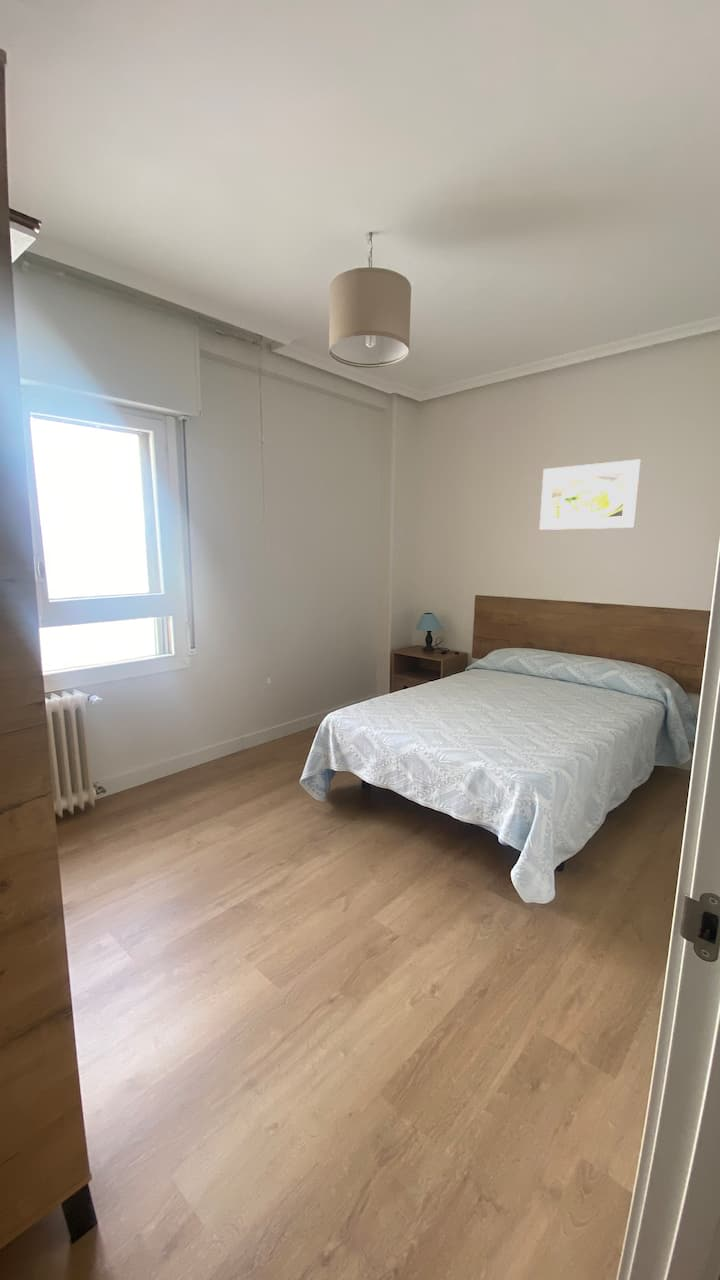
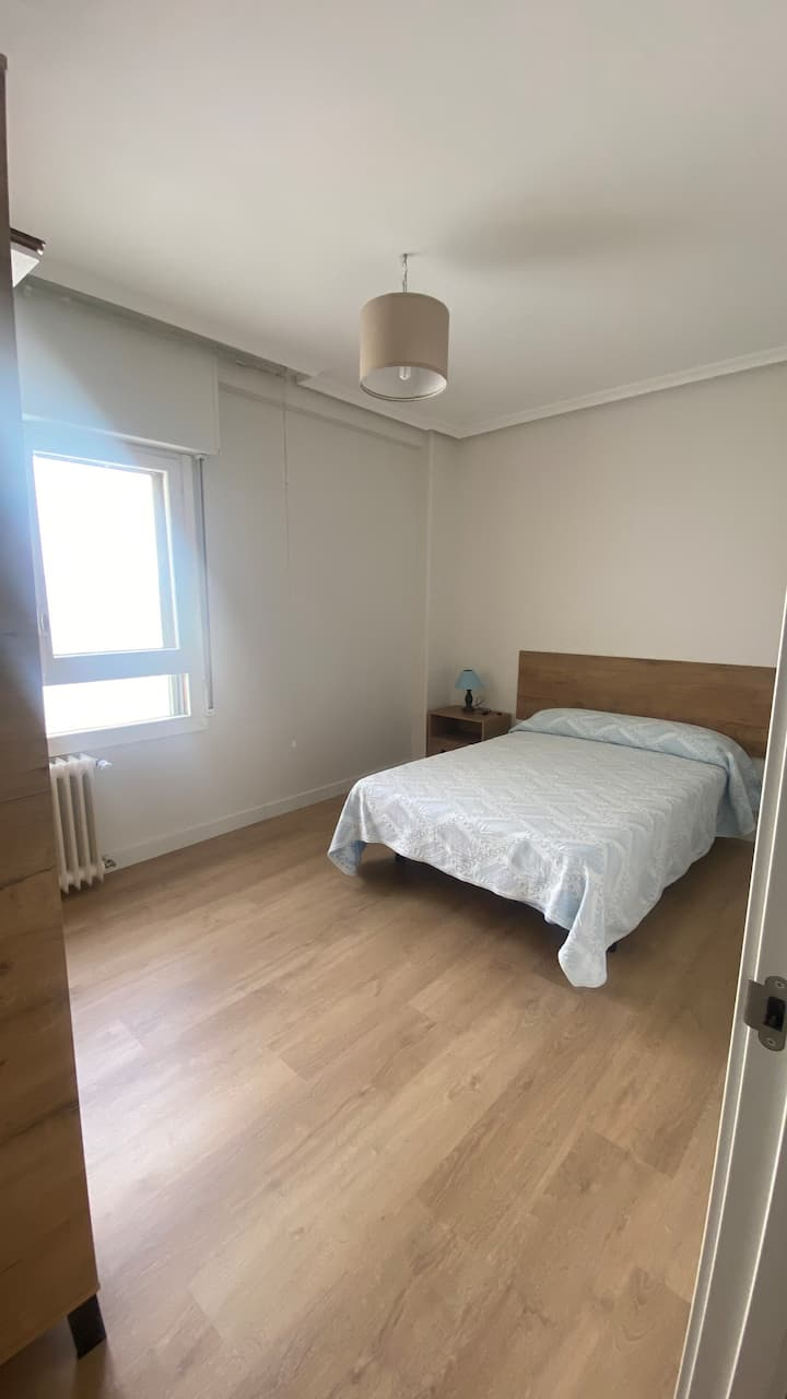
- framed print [539,458,641,531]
